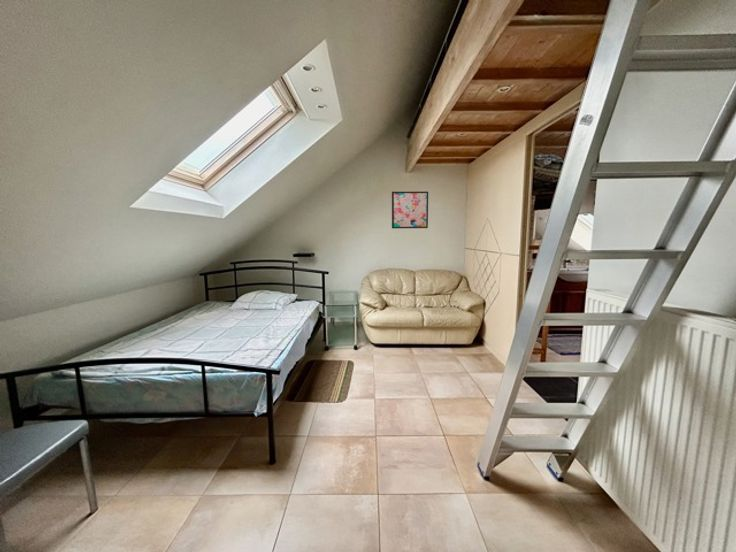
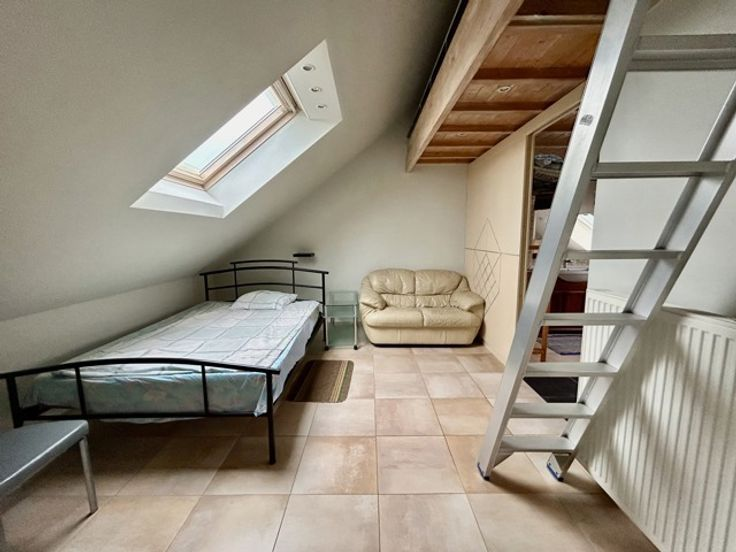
- wall art [391,191,429,229]
